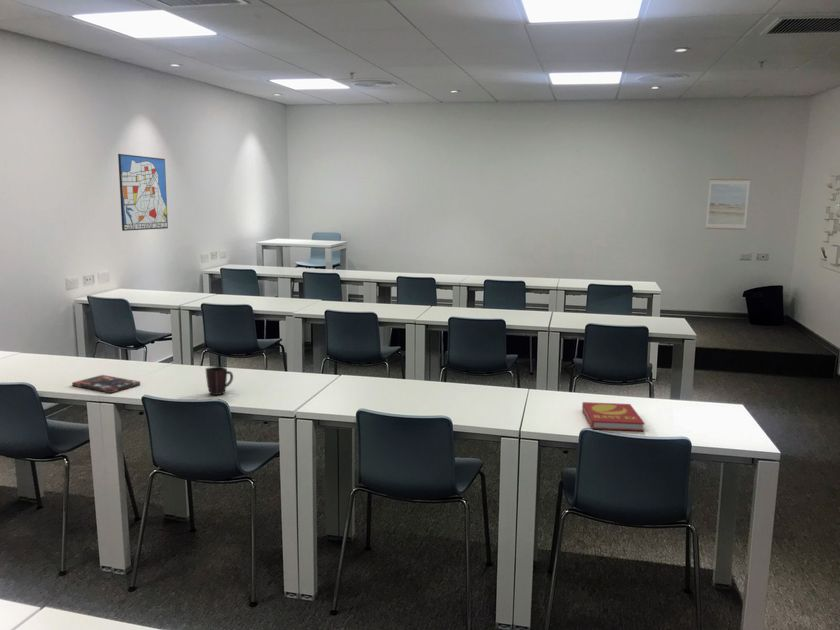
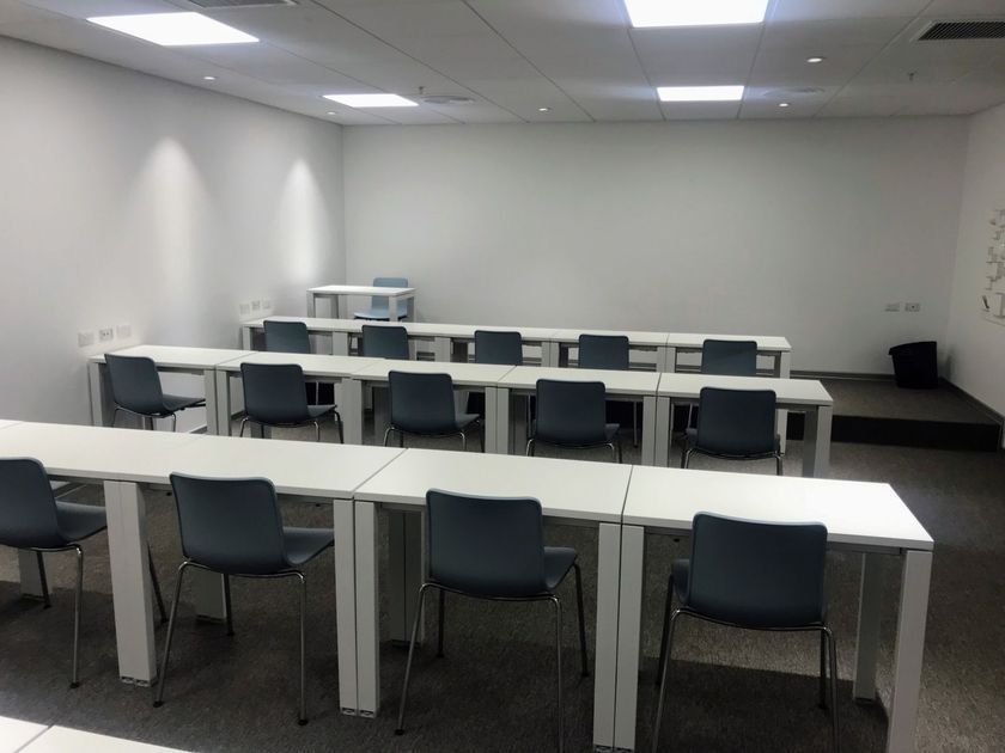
- wall art [704,178,751,231]
- book [71,374,141,394]
- wall art [117,153,169,232]
- book [581,401,646,432]
- mug [204,365,234,396]
